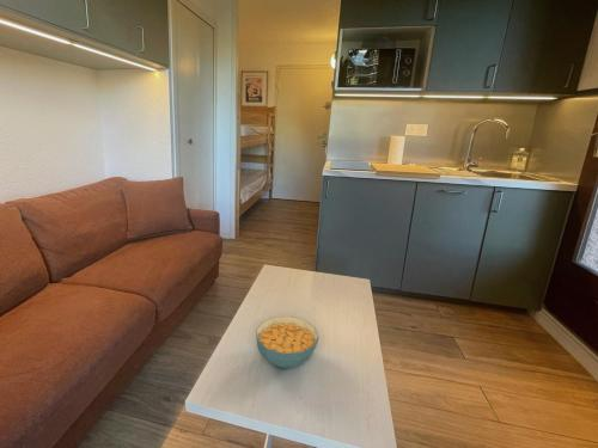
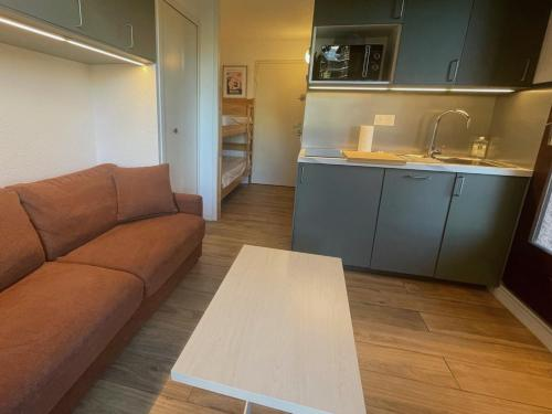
- cereal bowl [255,315,321,369]
